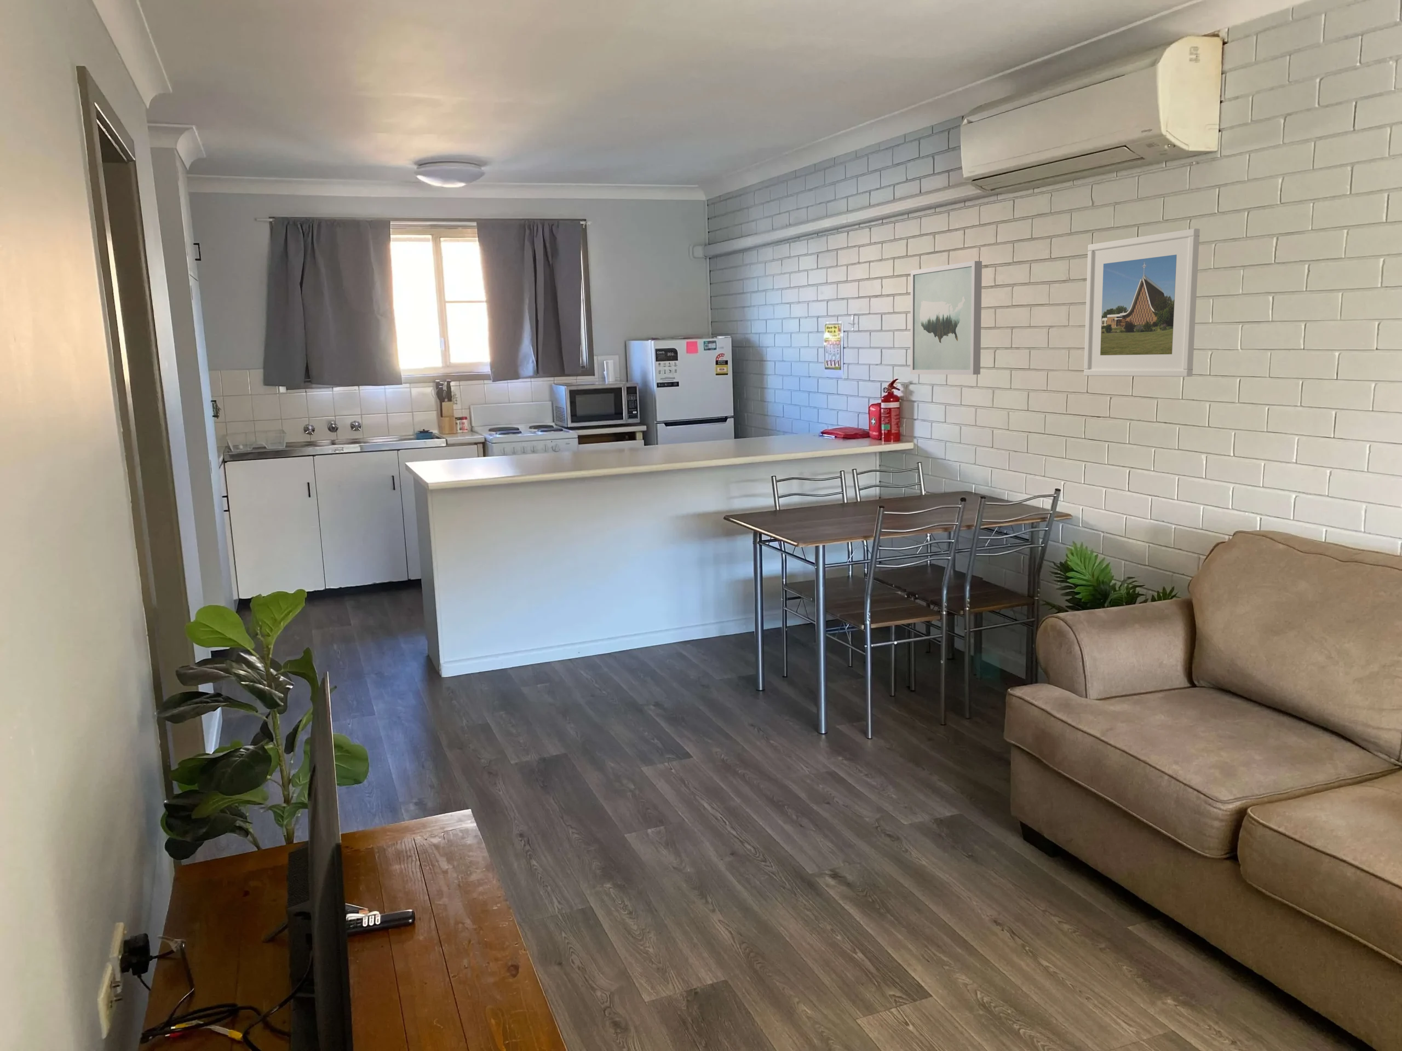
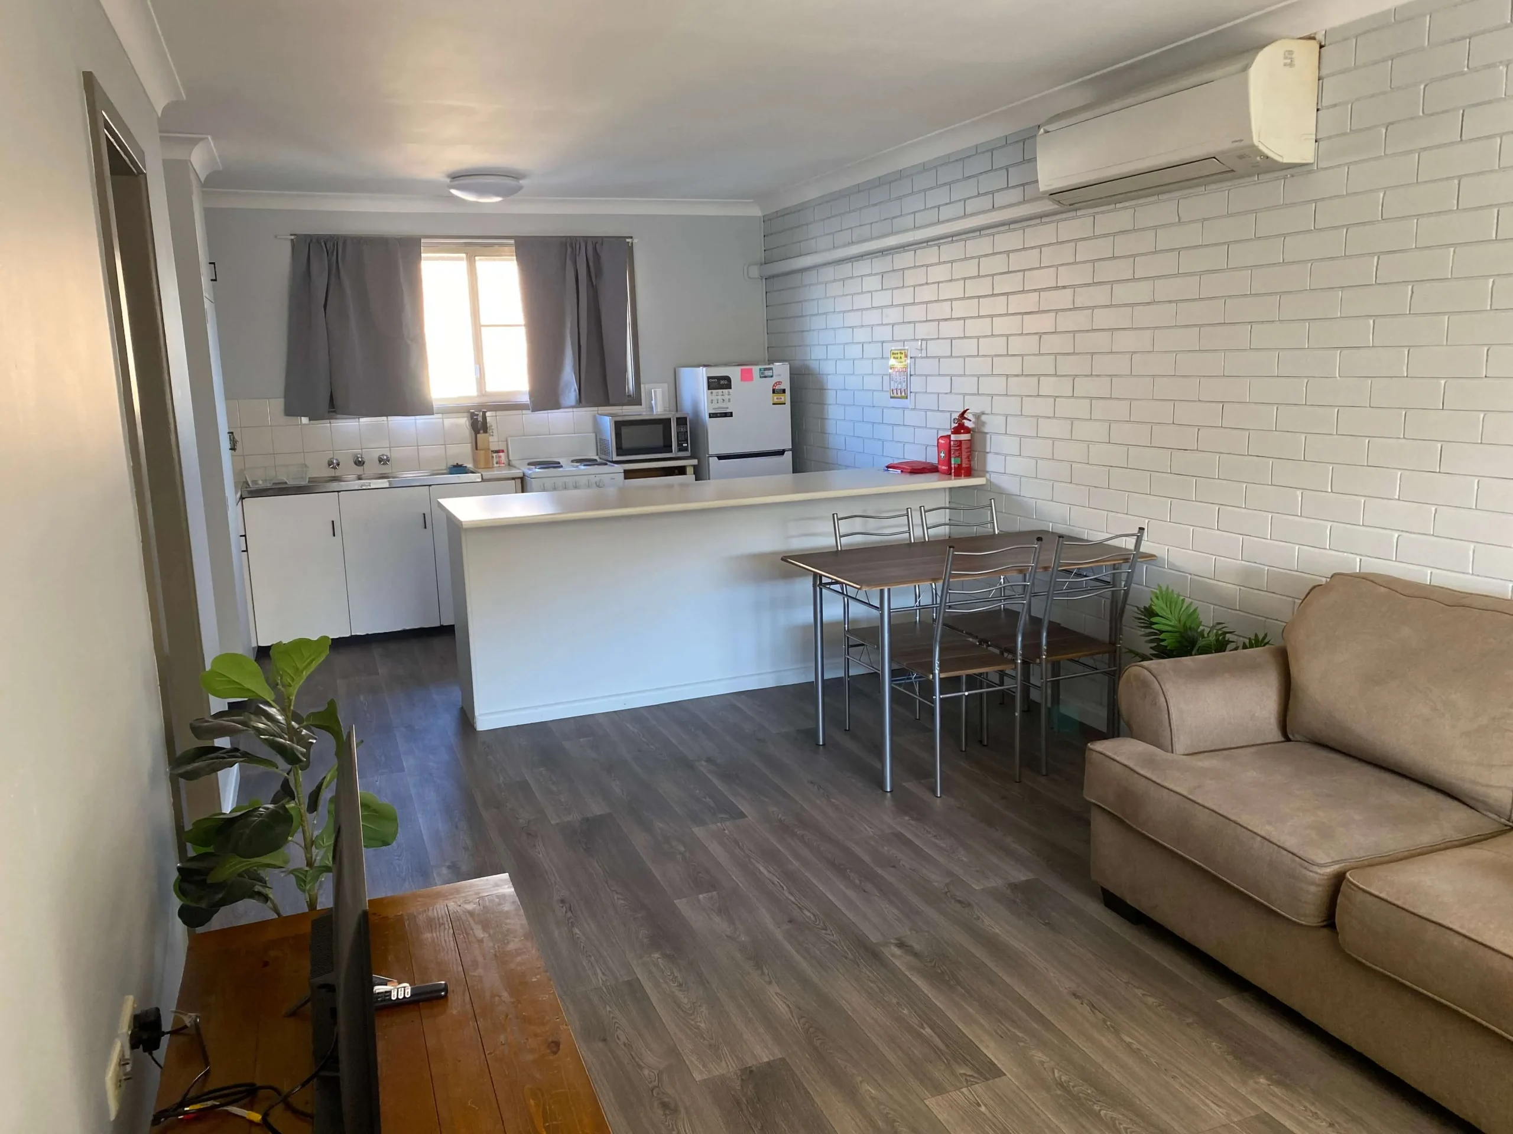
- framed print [1083,229,1200,378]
- wall art [910,261,983,375]
